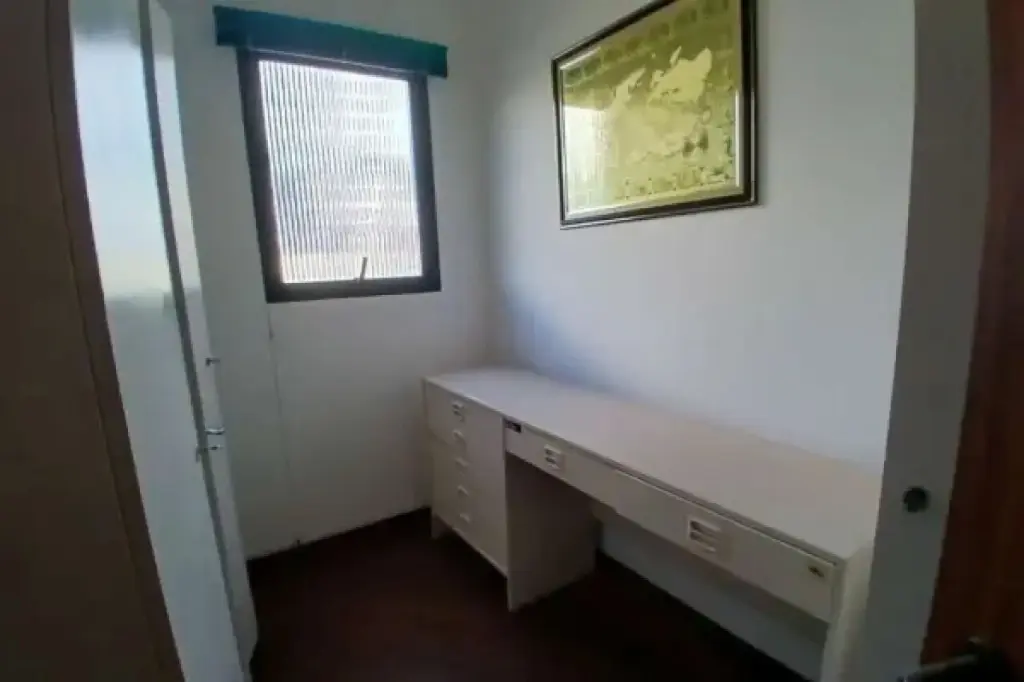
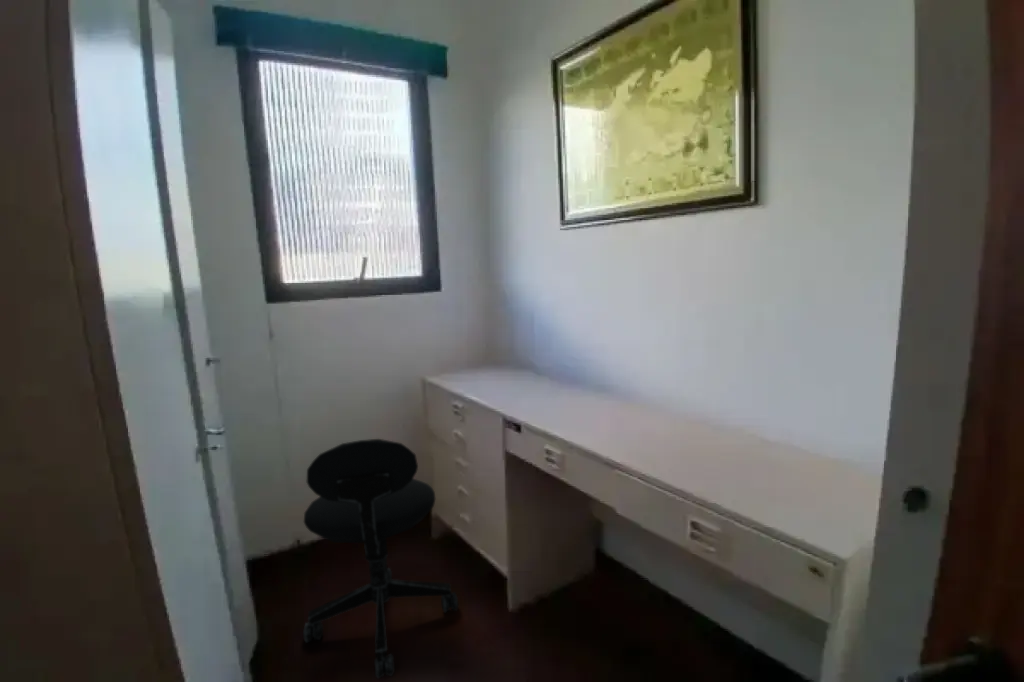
+ office chair [302,438,460,680]
